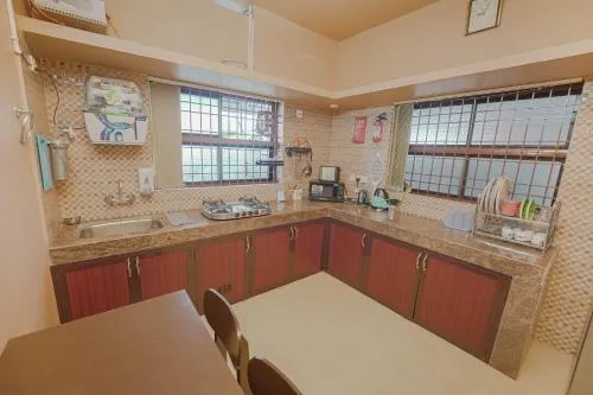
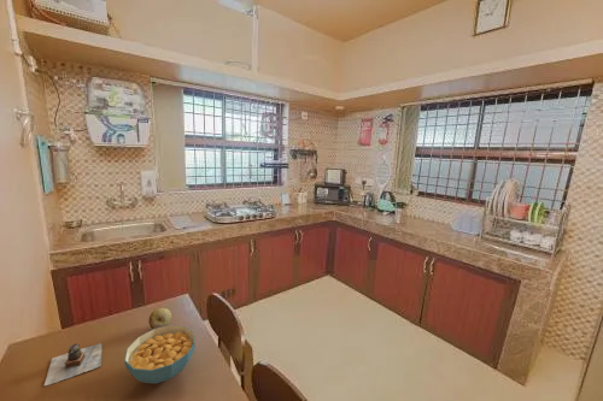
+ teapot [43,342,103,387]
+ cereal bowl [123,324,197,384]
+ fruit [148,307,172,330]
